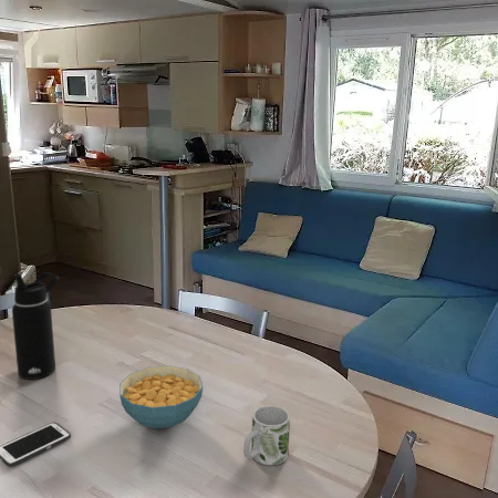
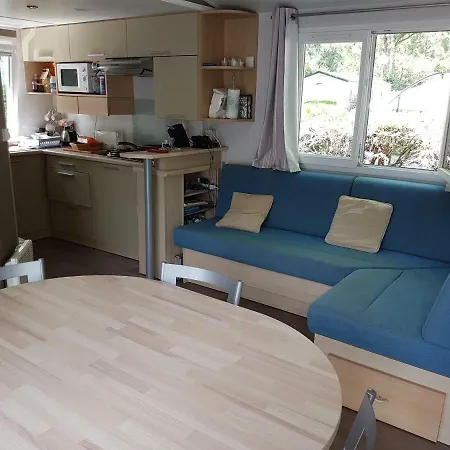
- mug [242,404,291,466]
- cereal bowl [118,364,204,429]
- cell phone [0,422,72,468]
- water bottle [11,271,60,381]
